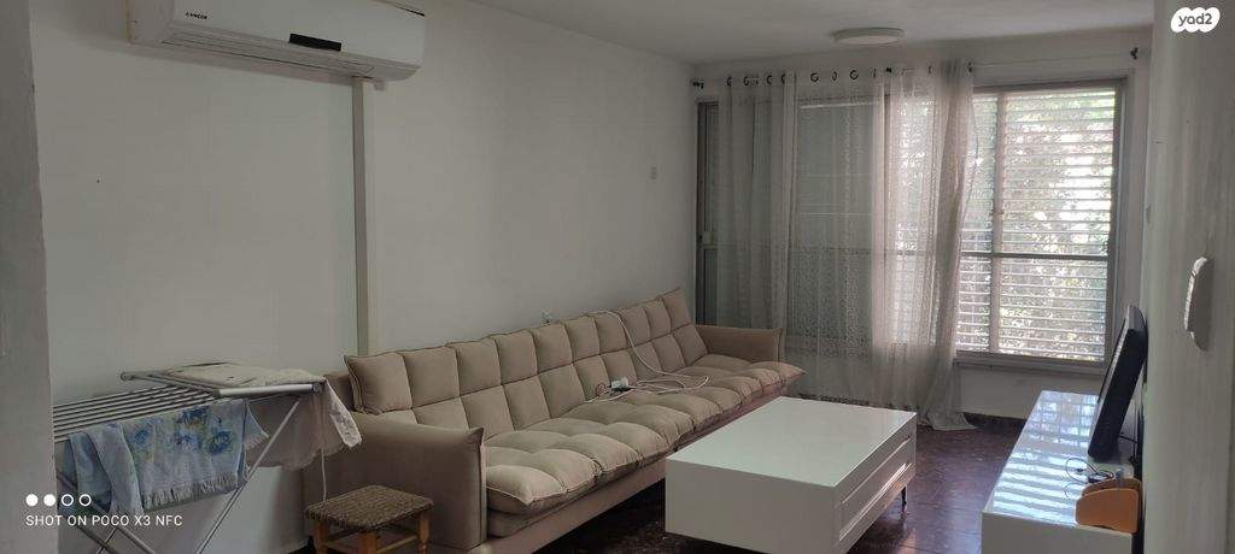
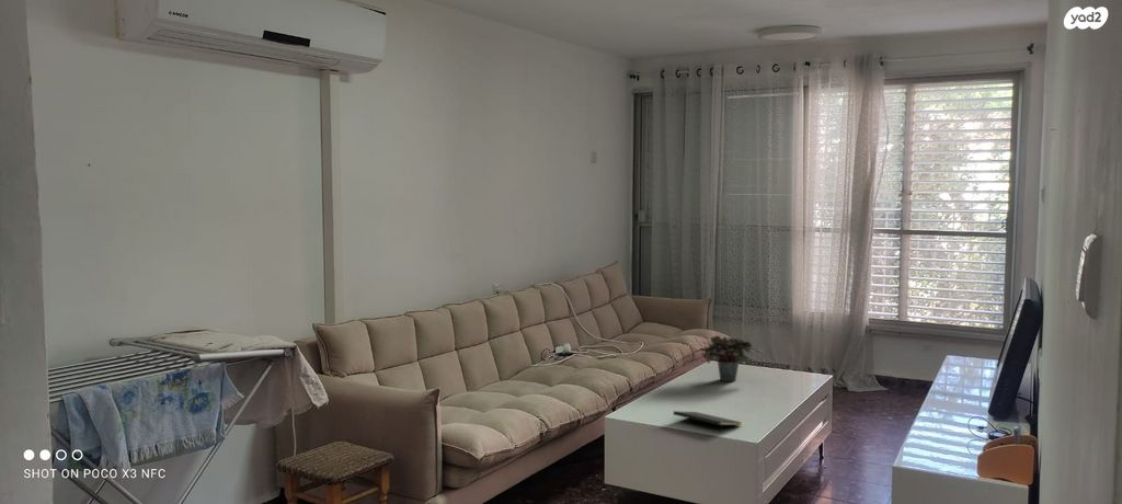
+ potted plant [699,334,763,382]
+ notepad [673,410,743,435]
